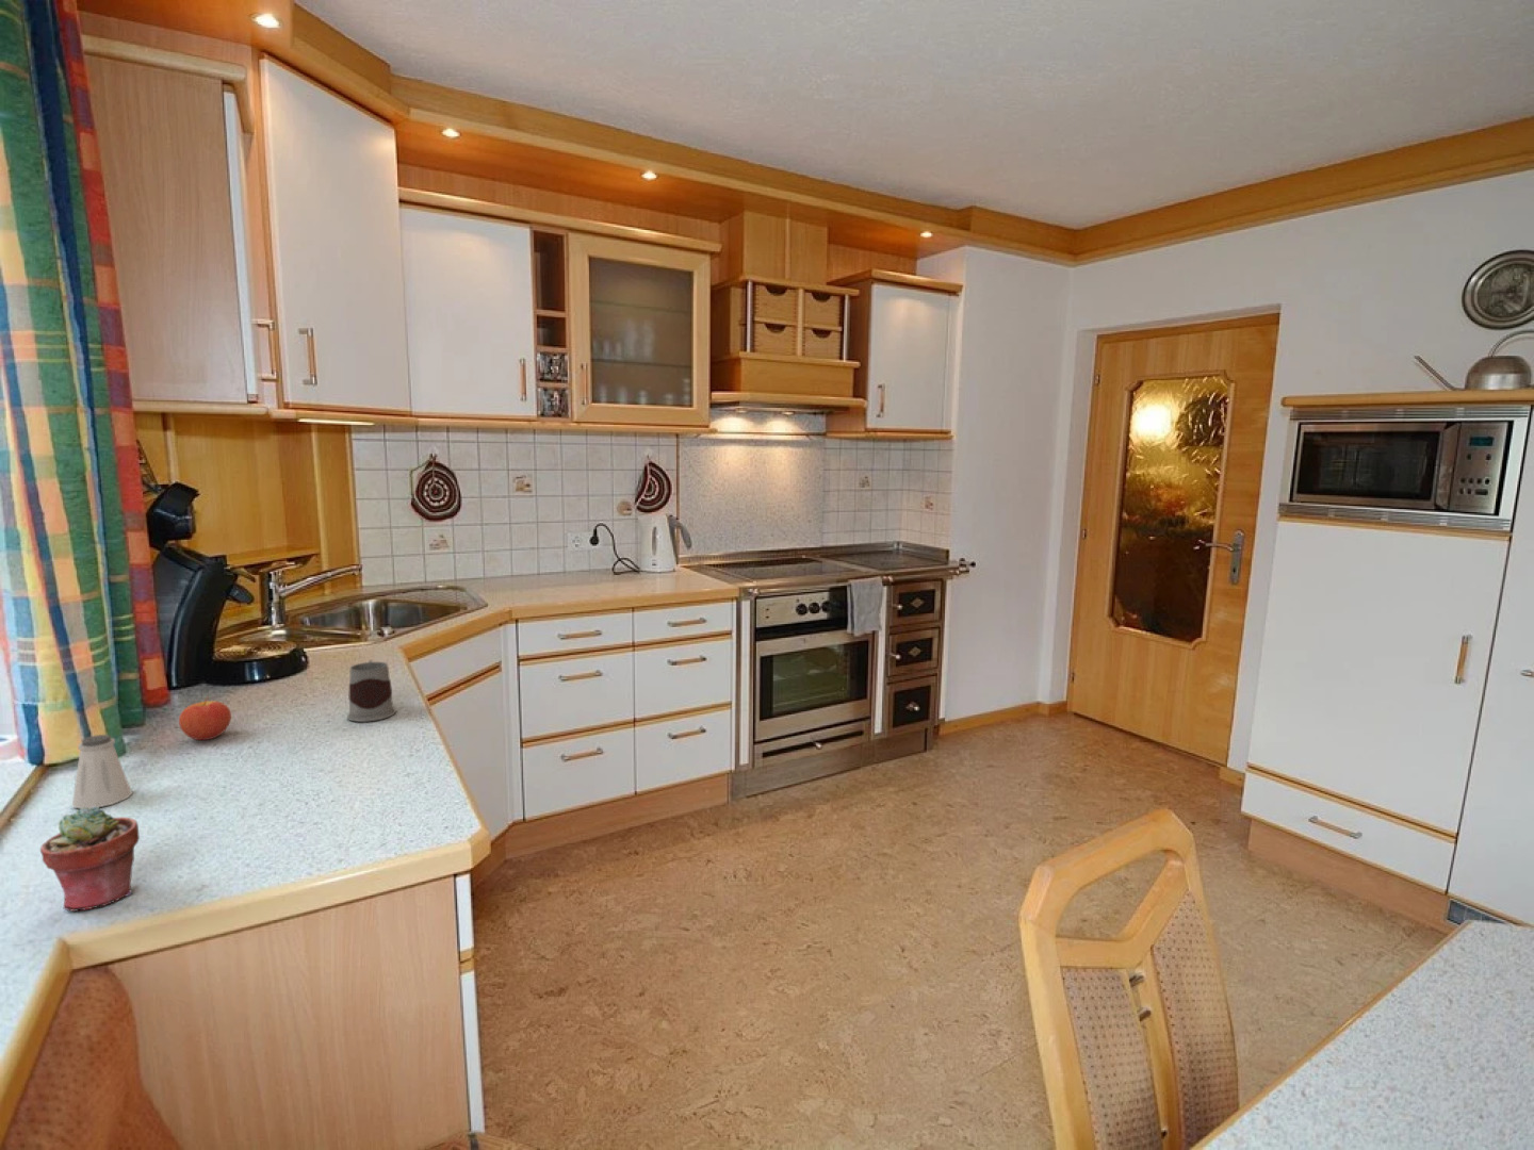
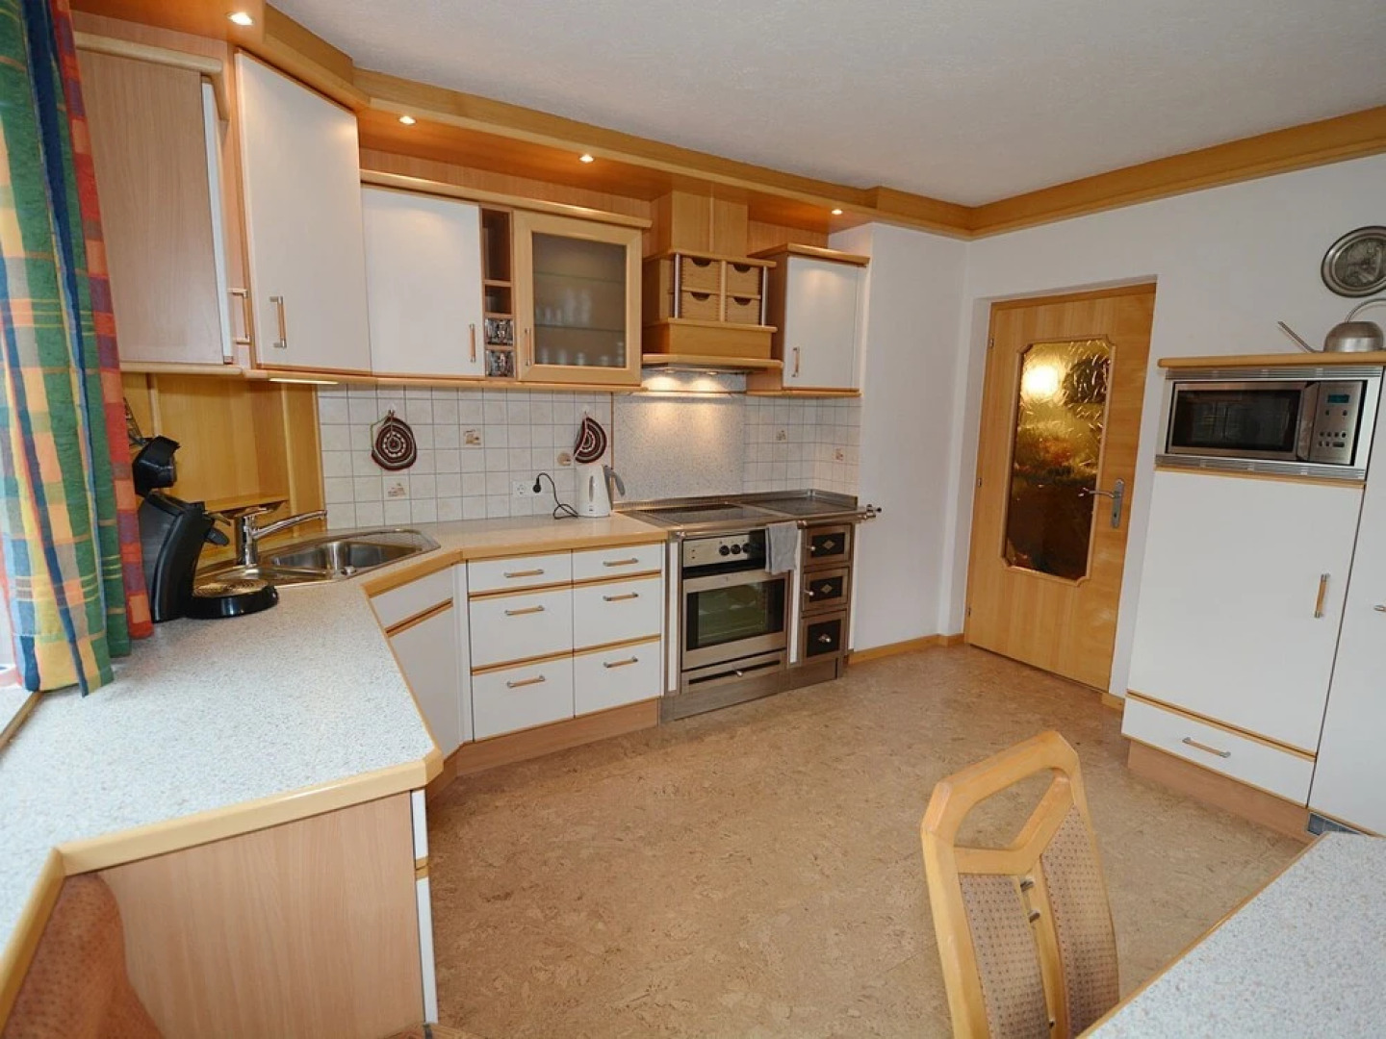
- apple [178,696,232,742]
- saltshaker [71,733,133,811]
- mug [347,660,397,724]
- potted succulent [40,807,140,912]
